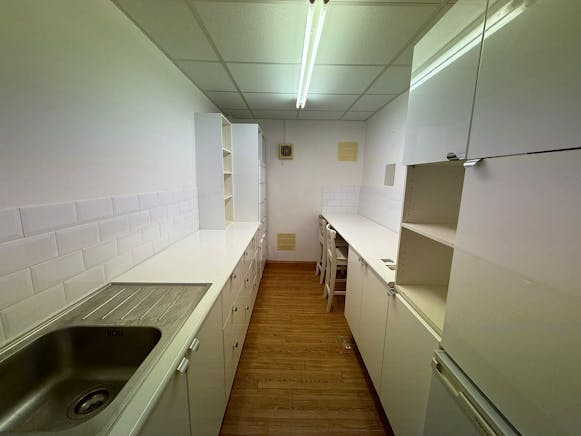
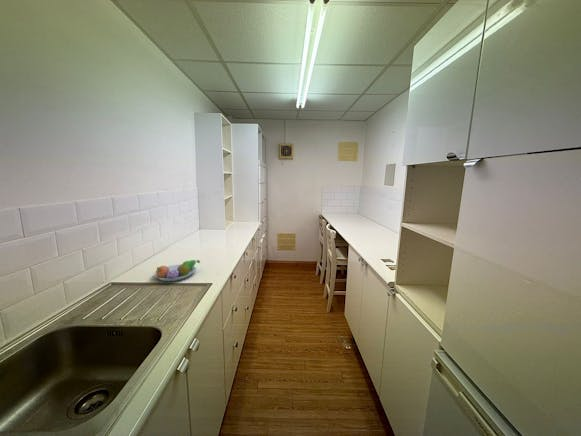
+ fruit bowl [153,259,201,282]
